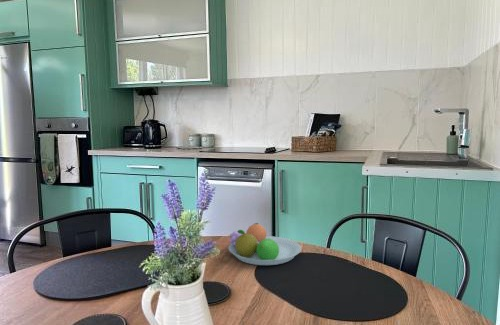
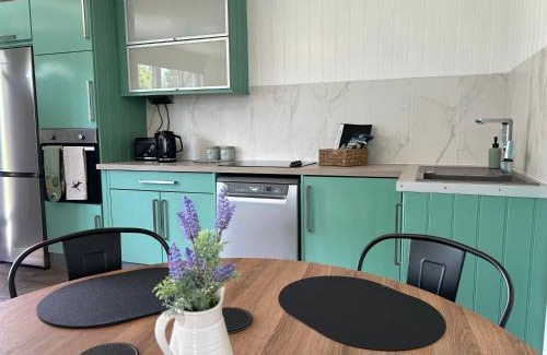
- fruit bowl [227,222,302,266]
